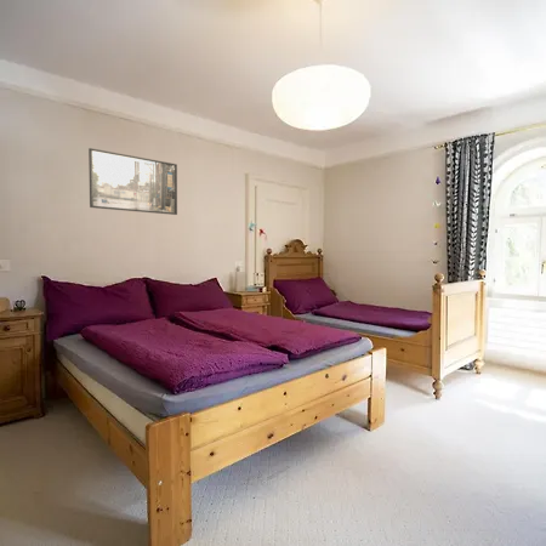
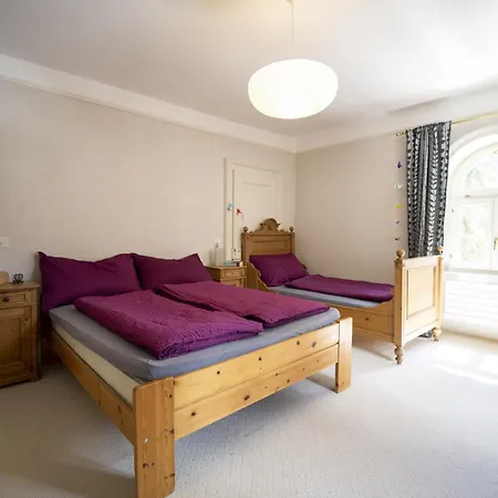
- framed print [87,147,178,216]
